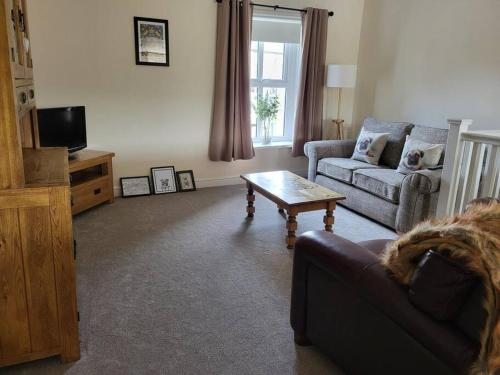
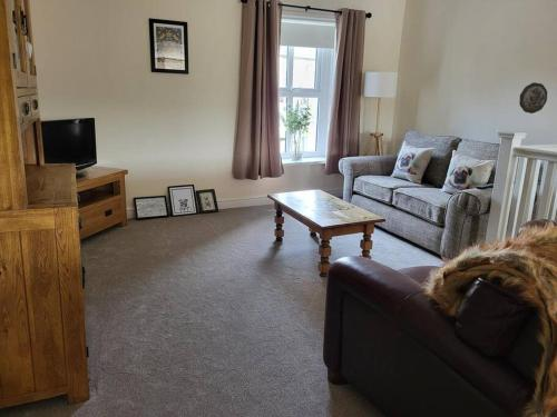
+ decorative plate [518,81,548,115]
